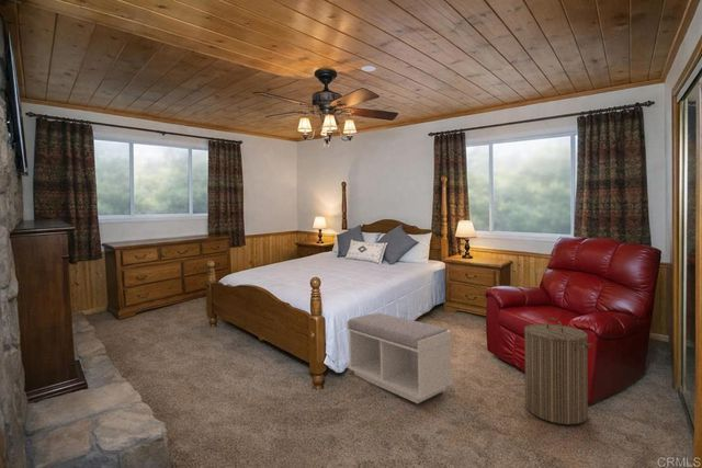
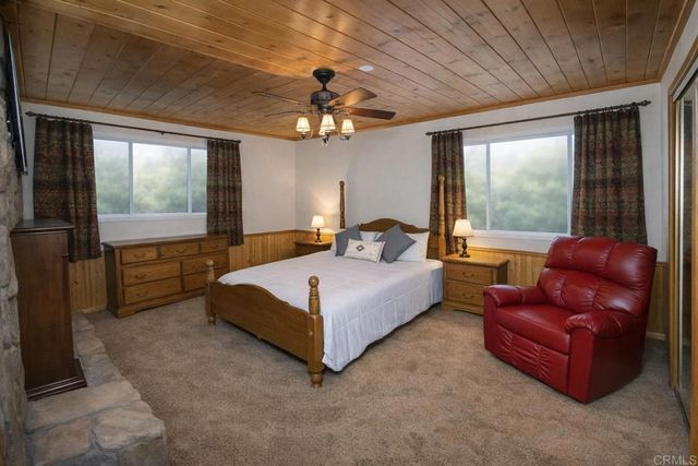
- bench [346,312,453,404]
- laundry hamper [523,317,593,425]
